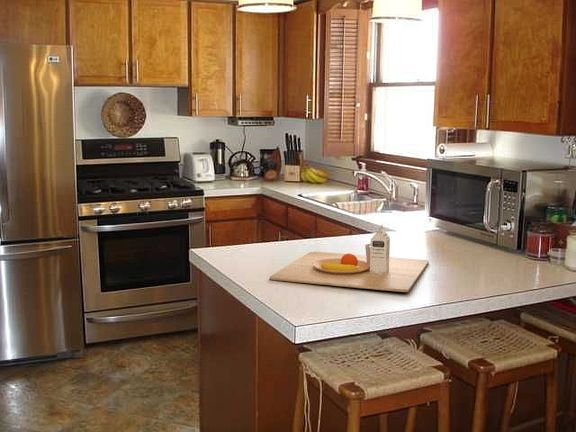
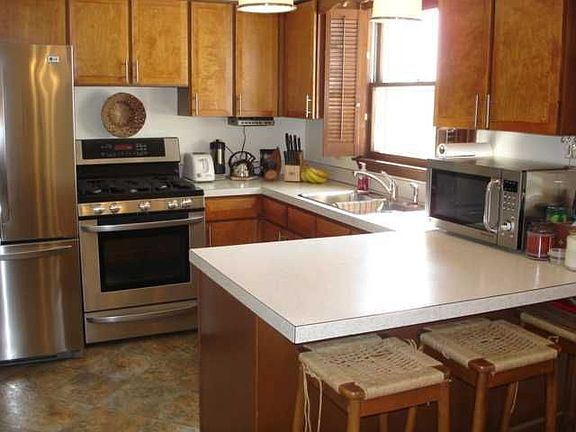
- cutting board [269,224,430,293]
